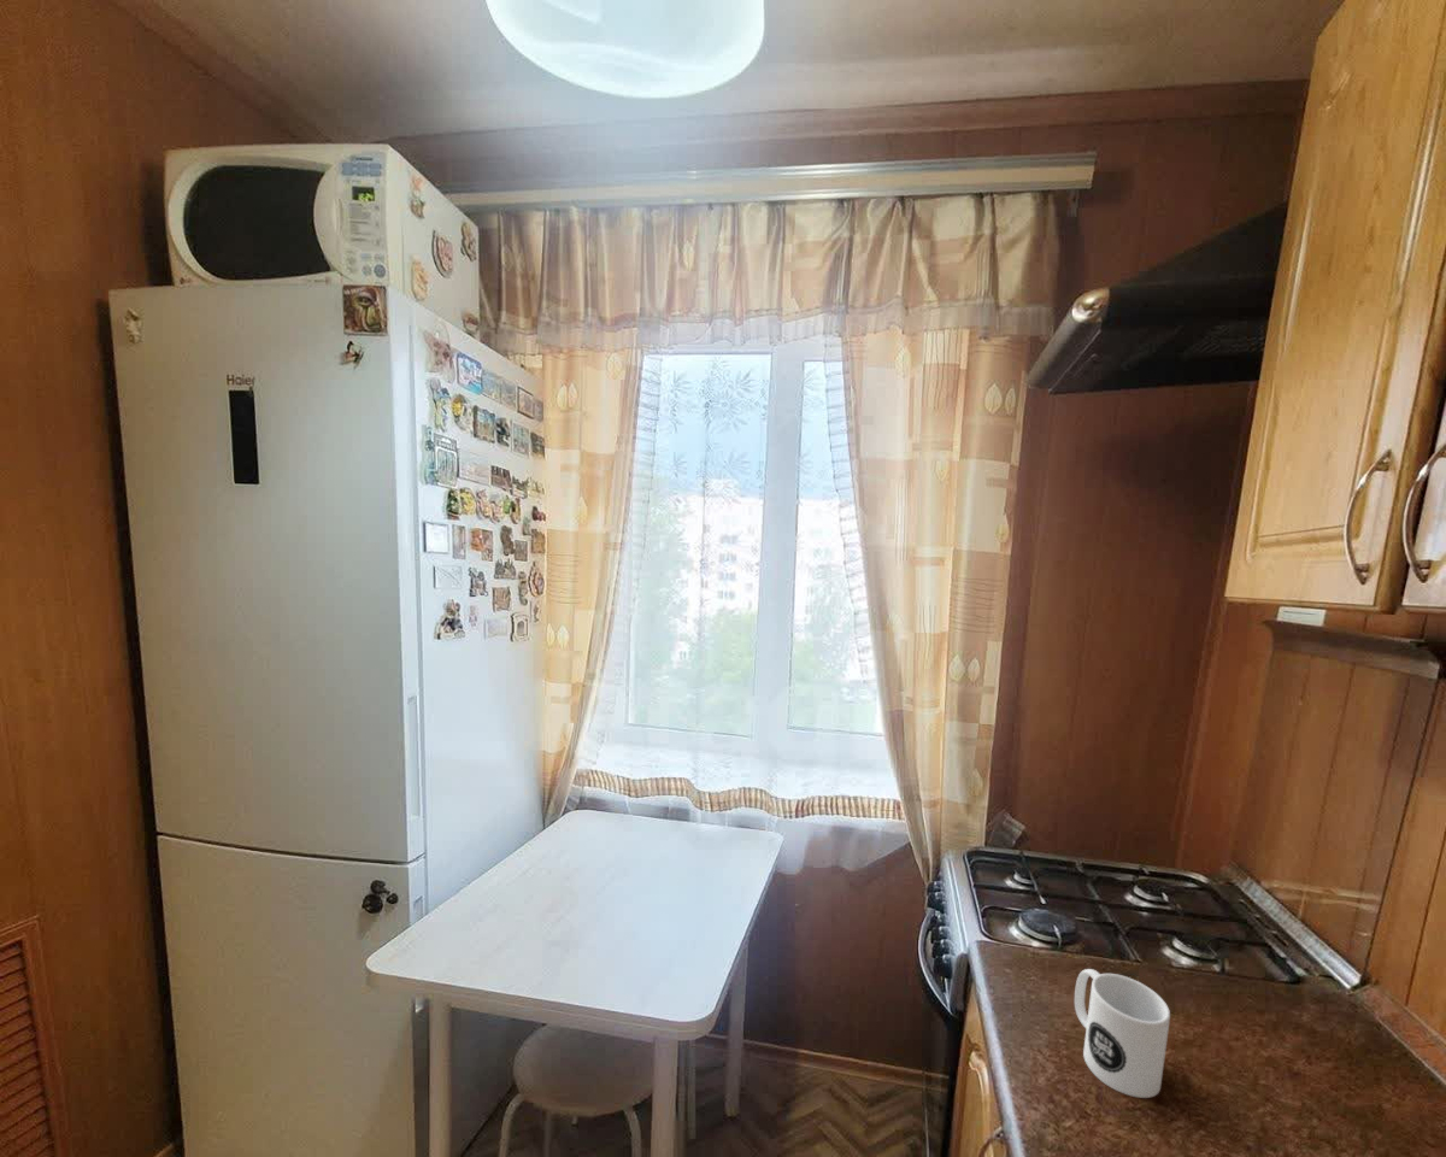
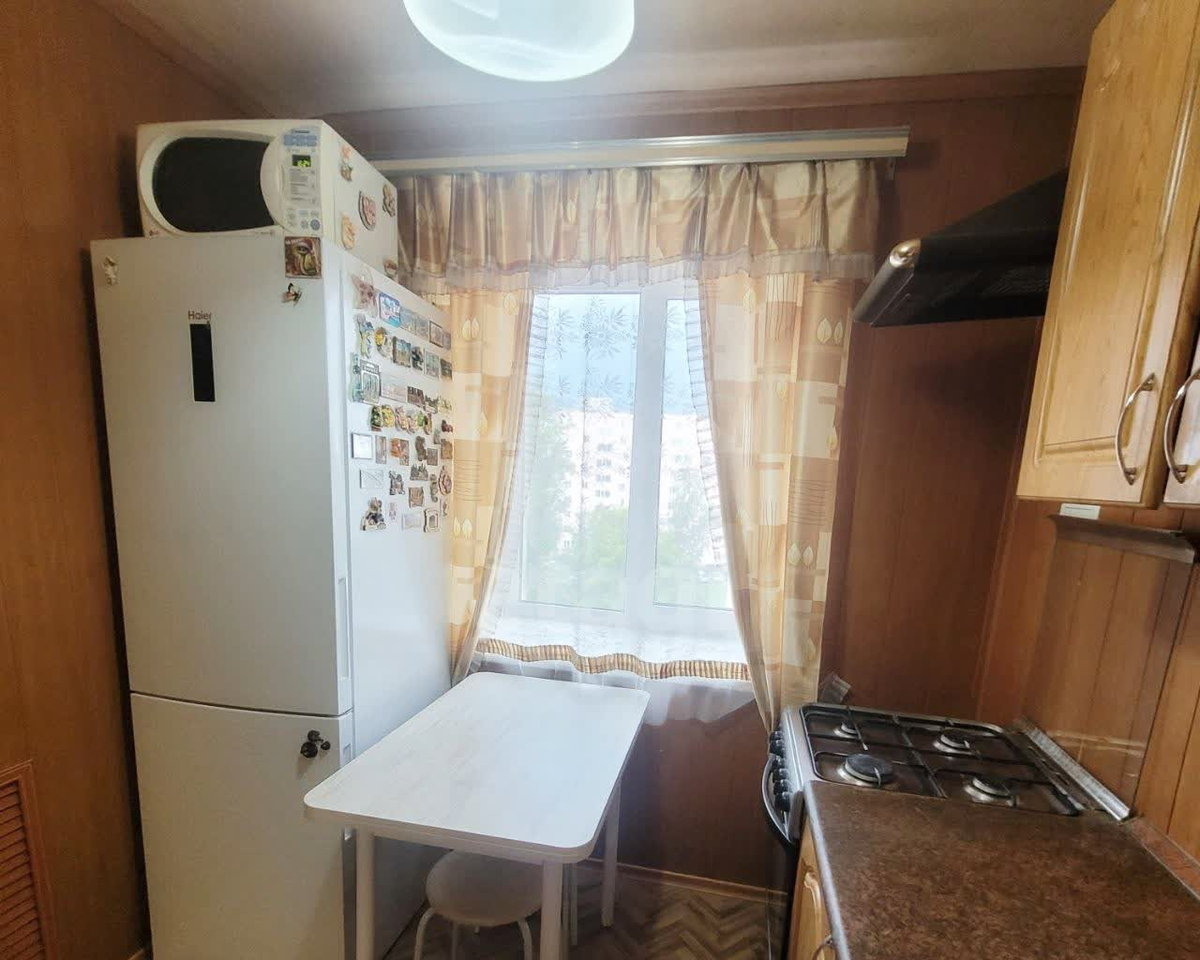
- mug [1074,968,1171,1099]
